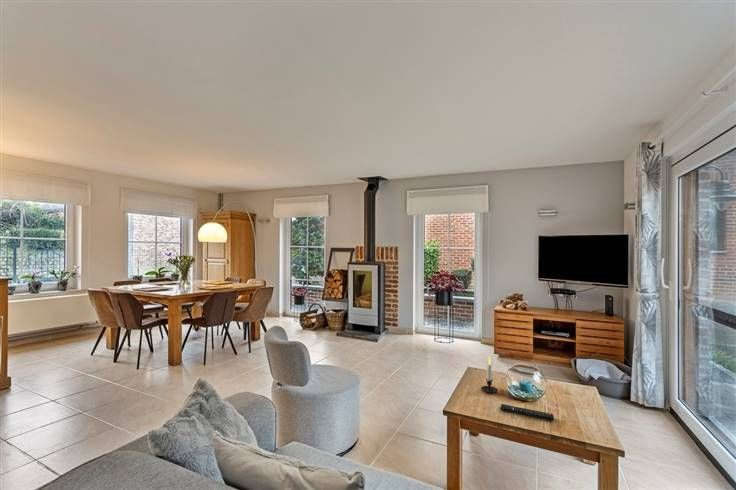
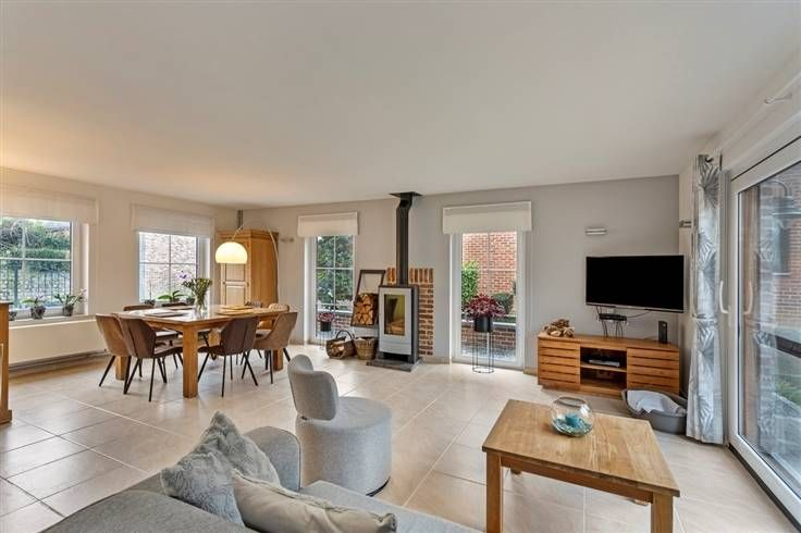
- candle [480,355,499,394]
- remote control [499,403,555,421]
